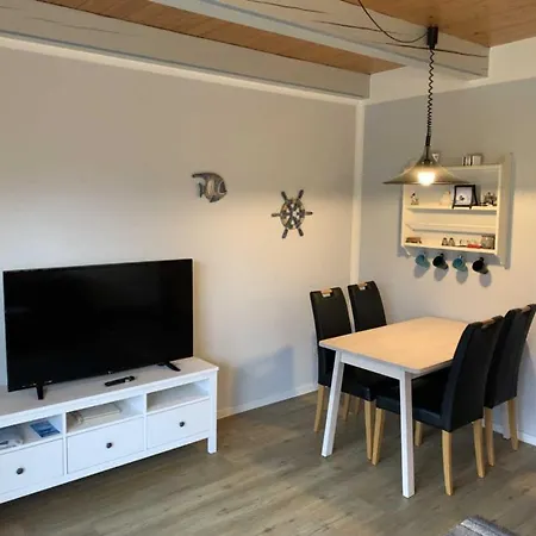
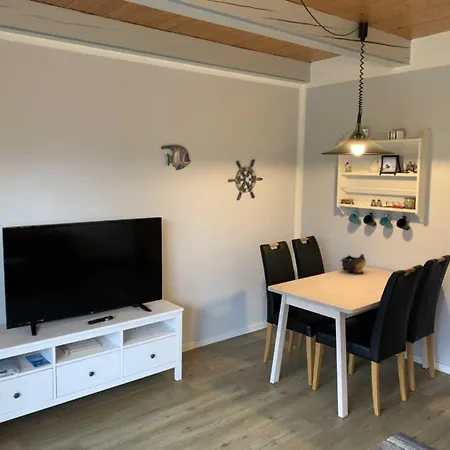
+ decorative bowl [339,253,367,275]
